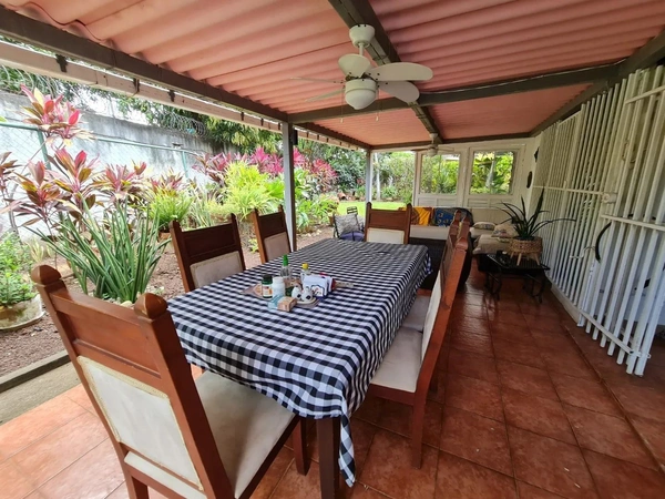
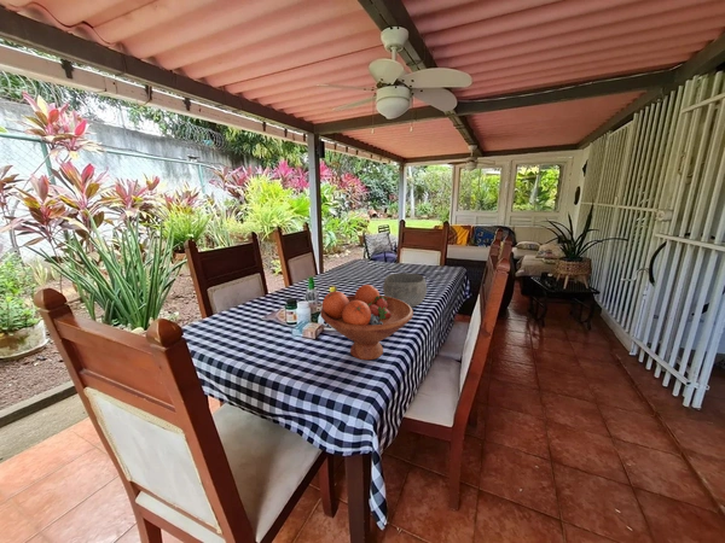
+ fruit bowl [319,284,414,362]
+ bowl [382,272,428,309]
